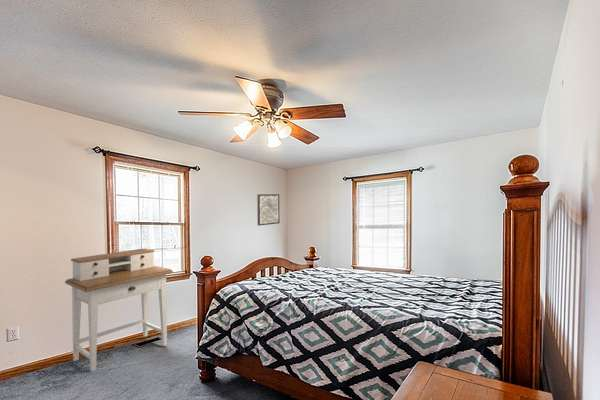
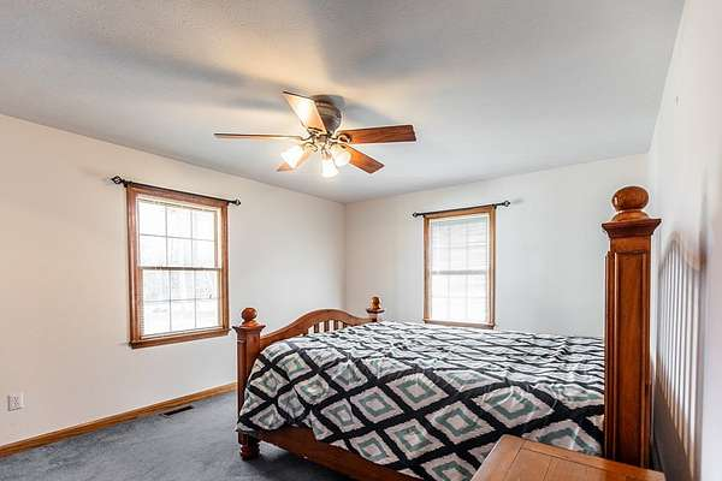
- desk [64,247,174,372]
- wall art [256,193,280,227]
